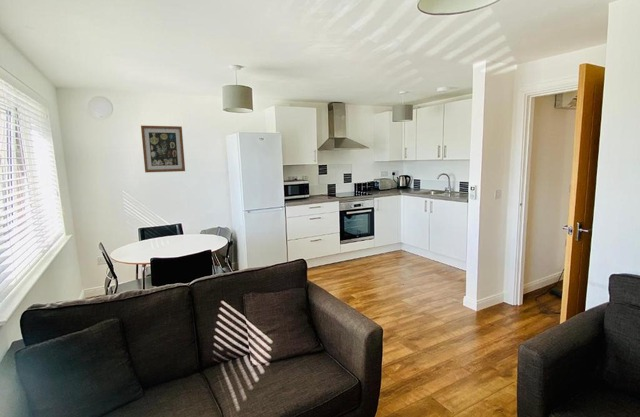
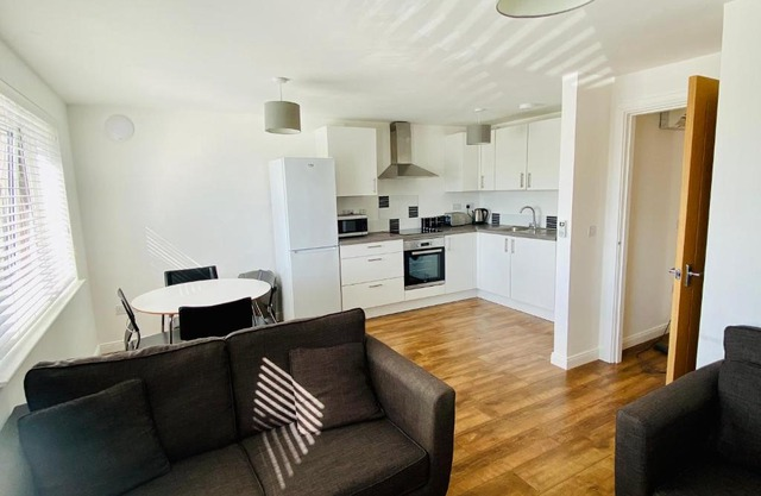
- wall art [140,125,186,173]
